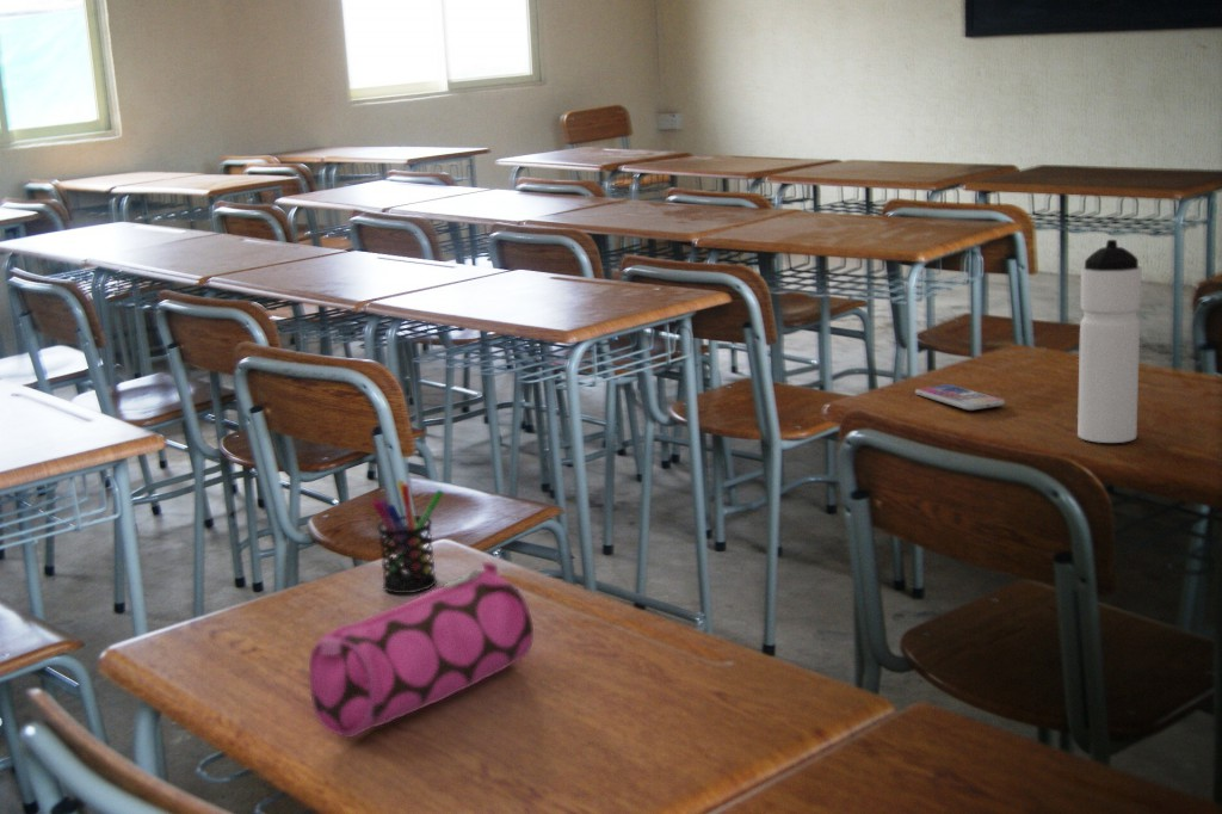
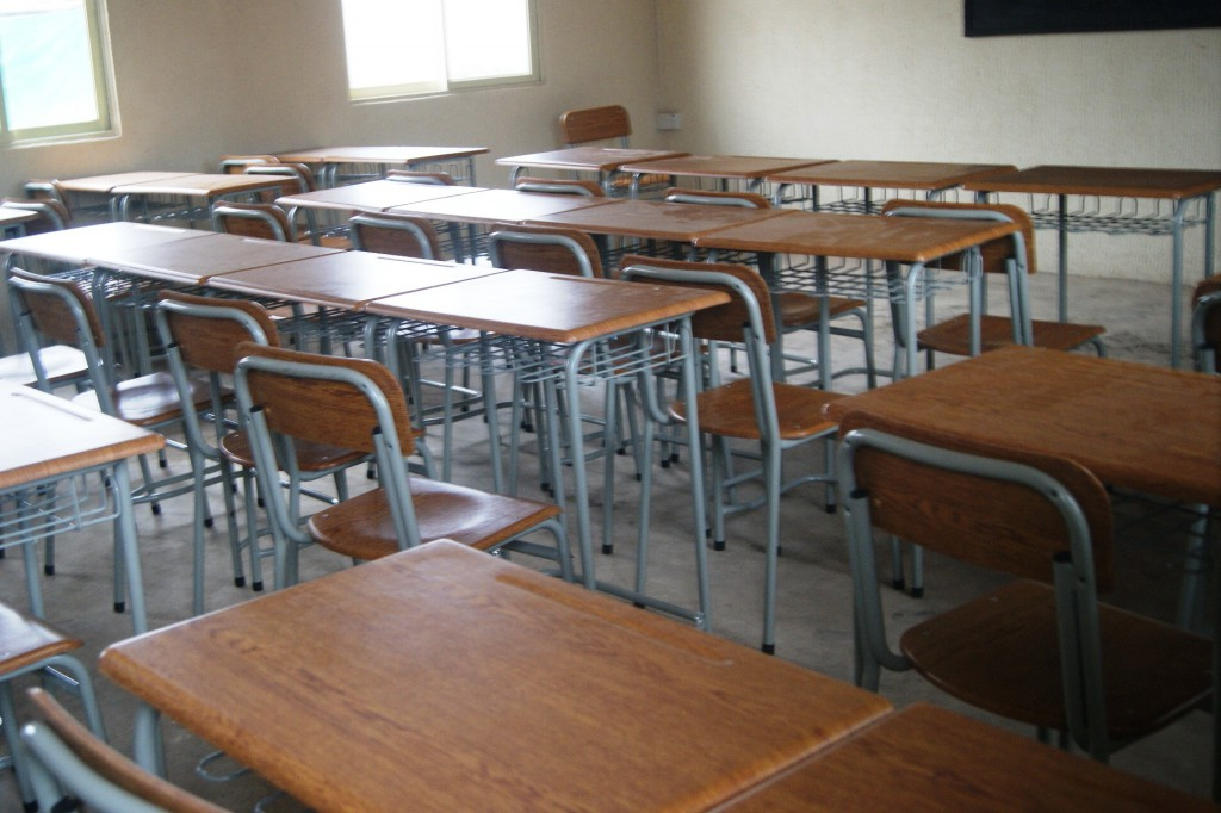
- smartphone [914,383,1006,412]
- pen holder [371,479,445,594]
- pencil case [308,561,535,739]
- water bottle [1076,239,1143,444]
